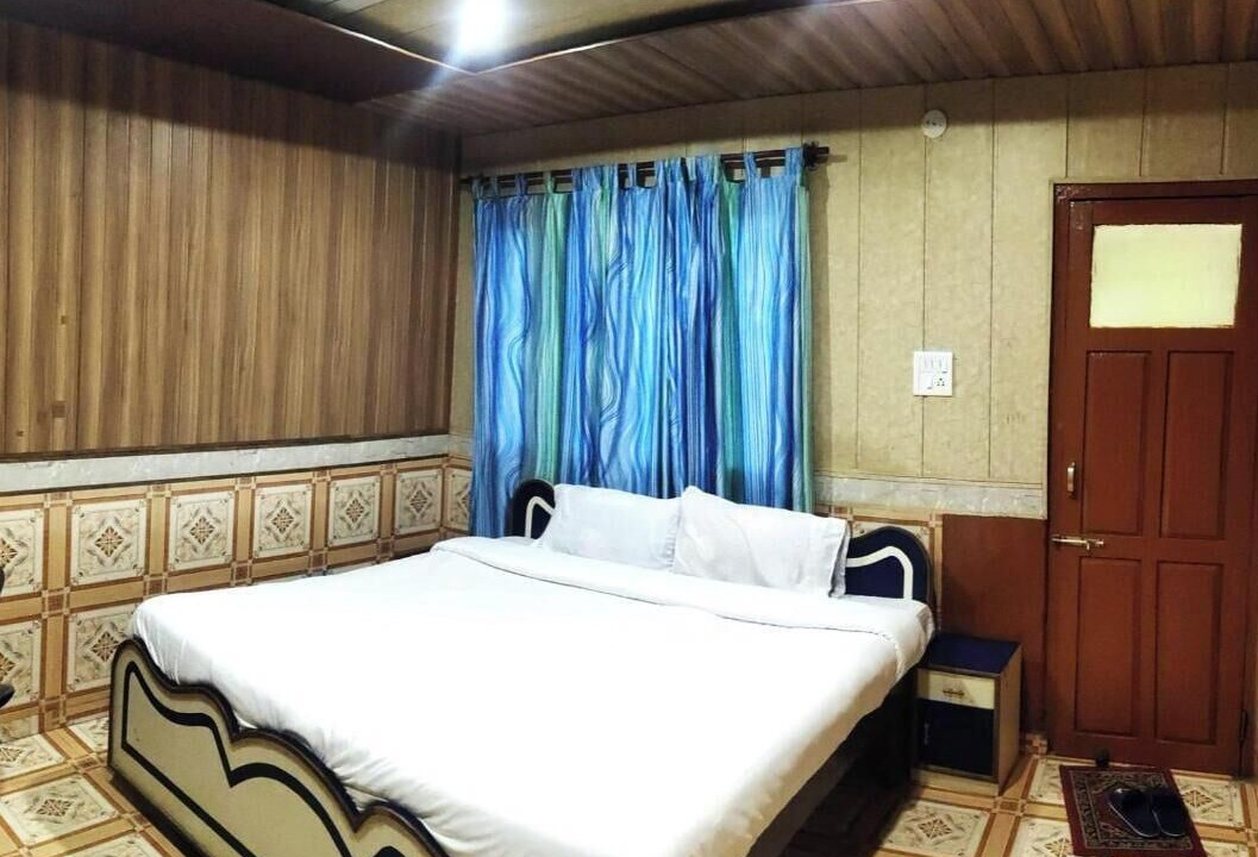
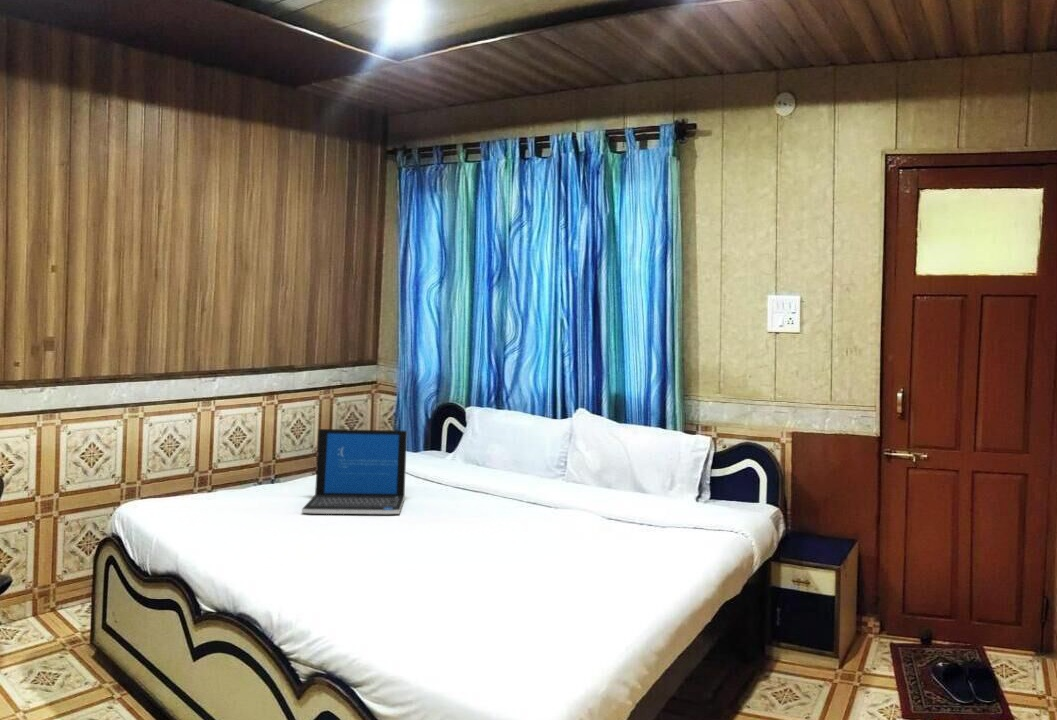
+ laptop [301,428,408,515]
